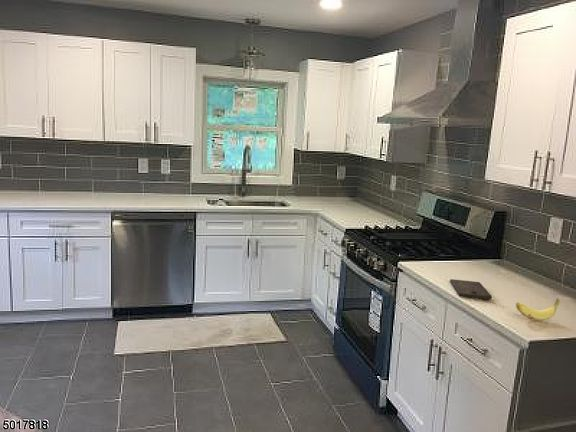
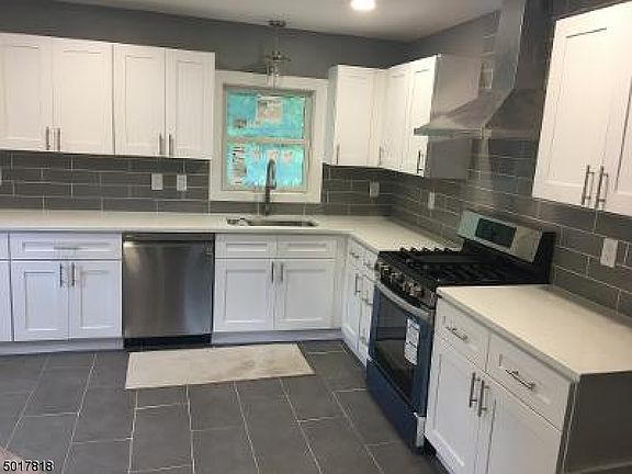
- banana [515,297,561,321]
- cutting board [449,278,493,300]
